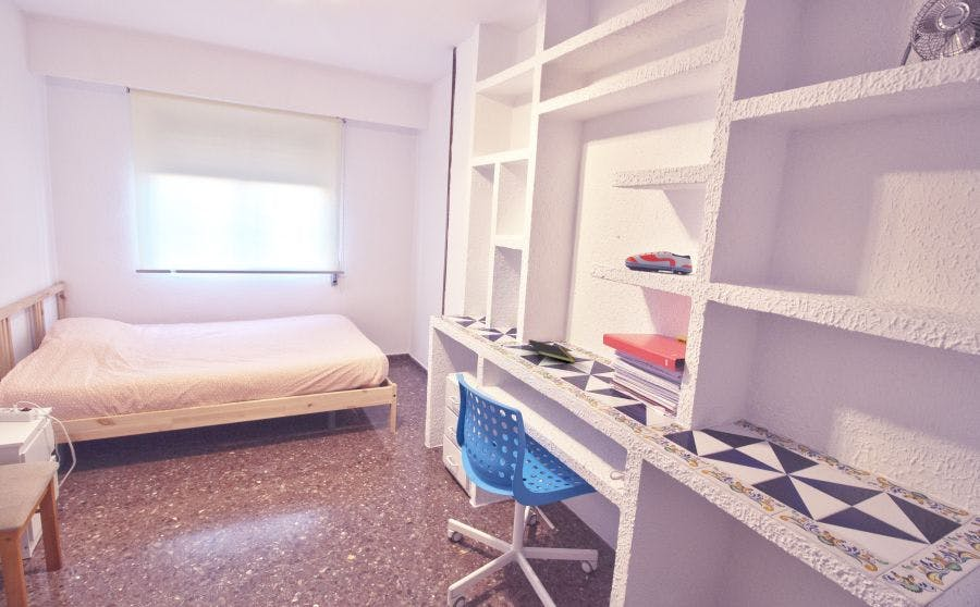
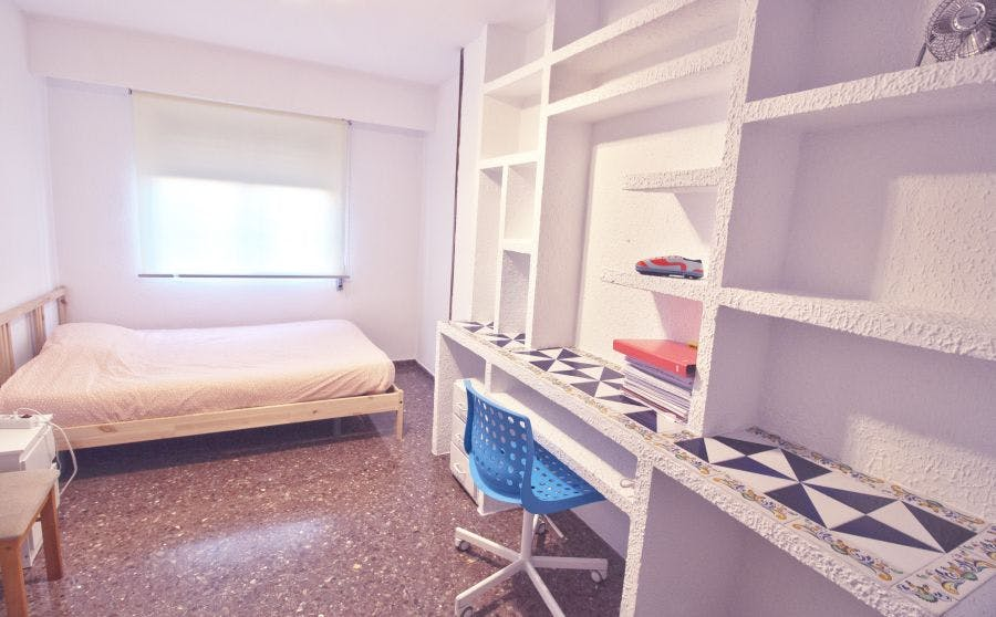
- notepad [527,338,576,363]
